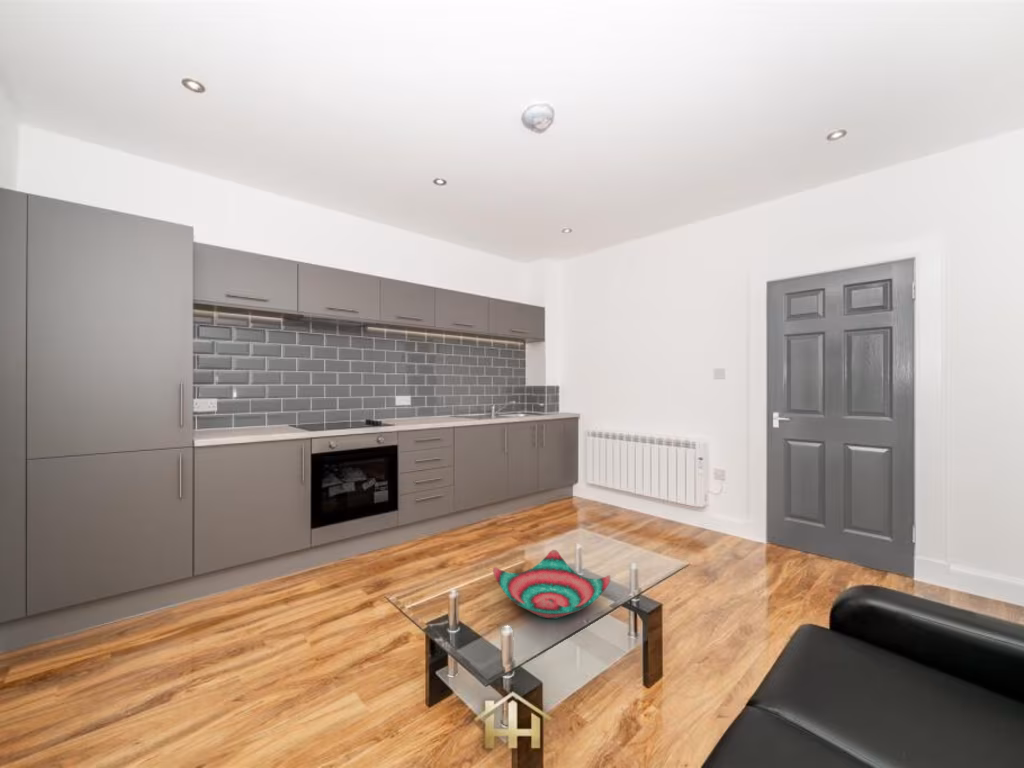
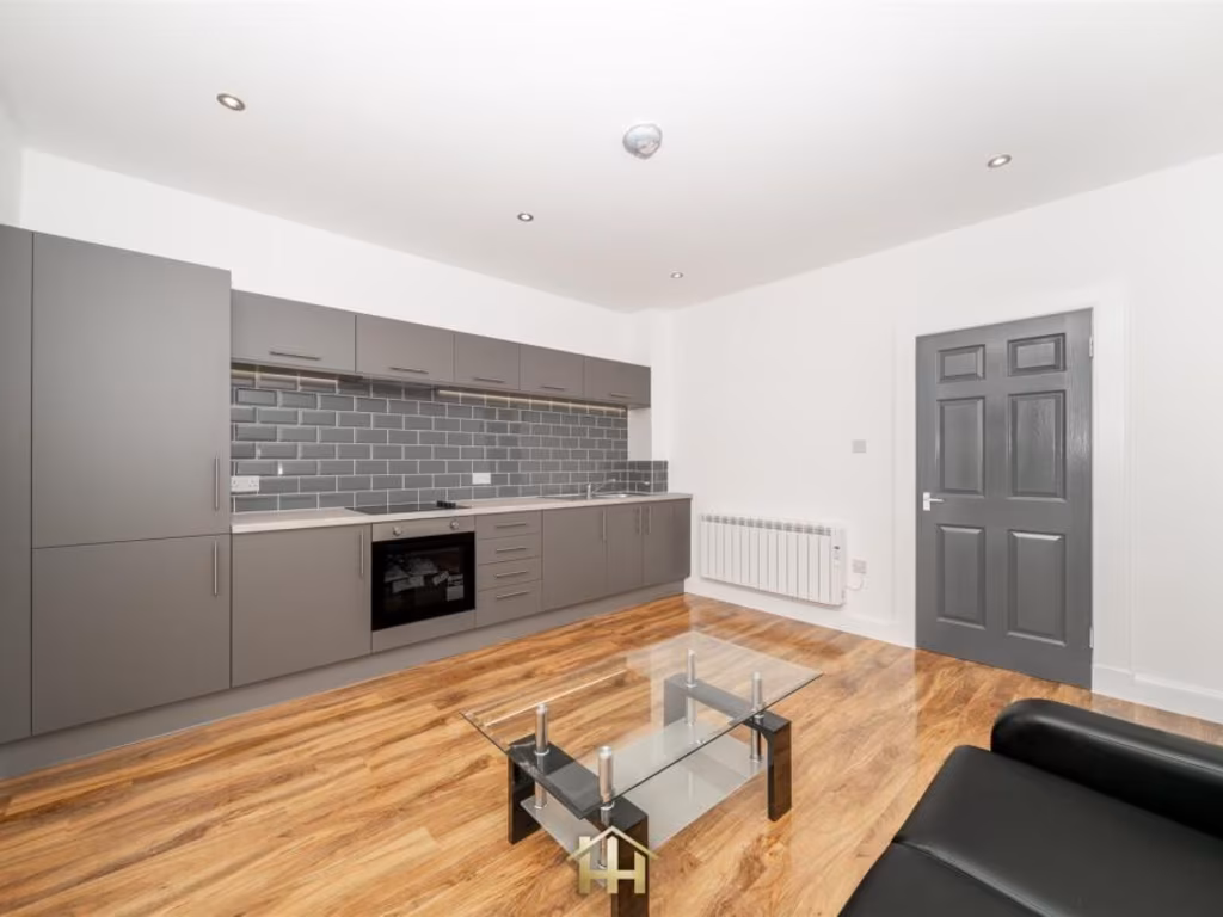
- decorative bowl [492,549,611,620]
